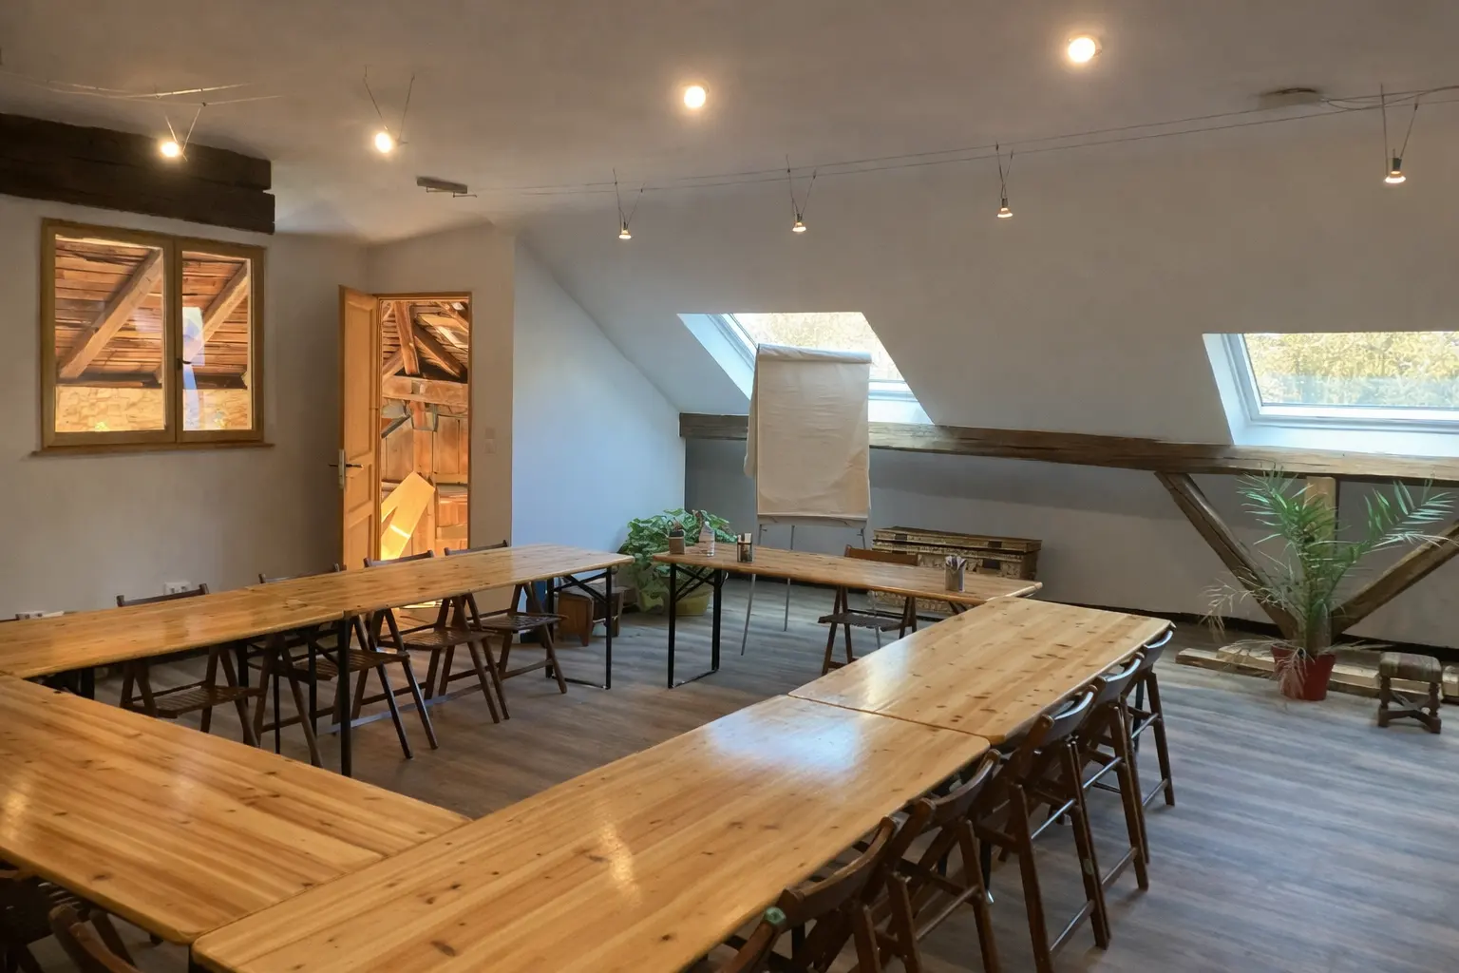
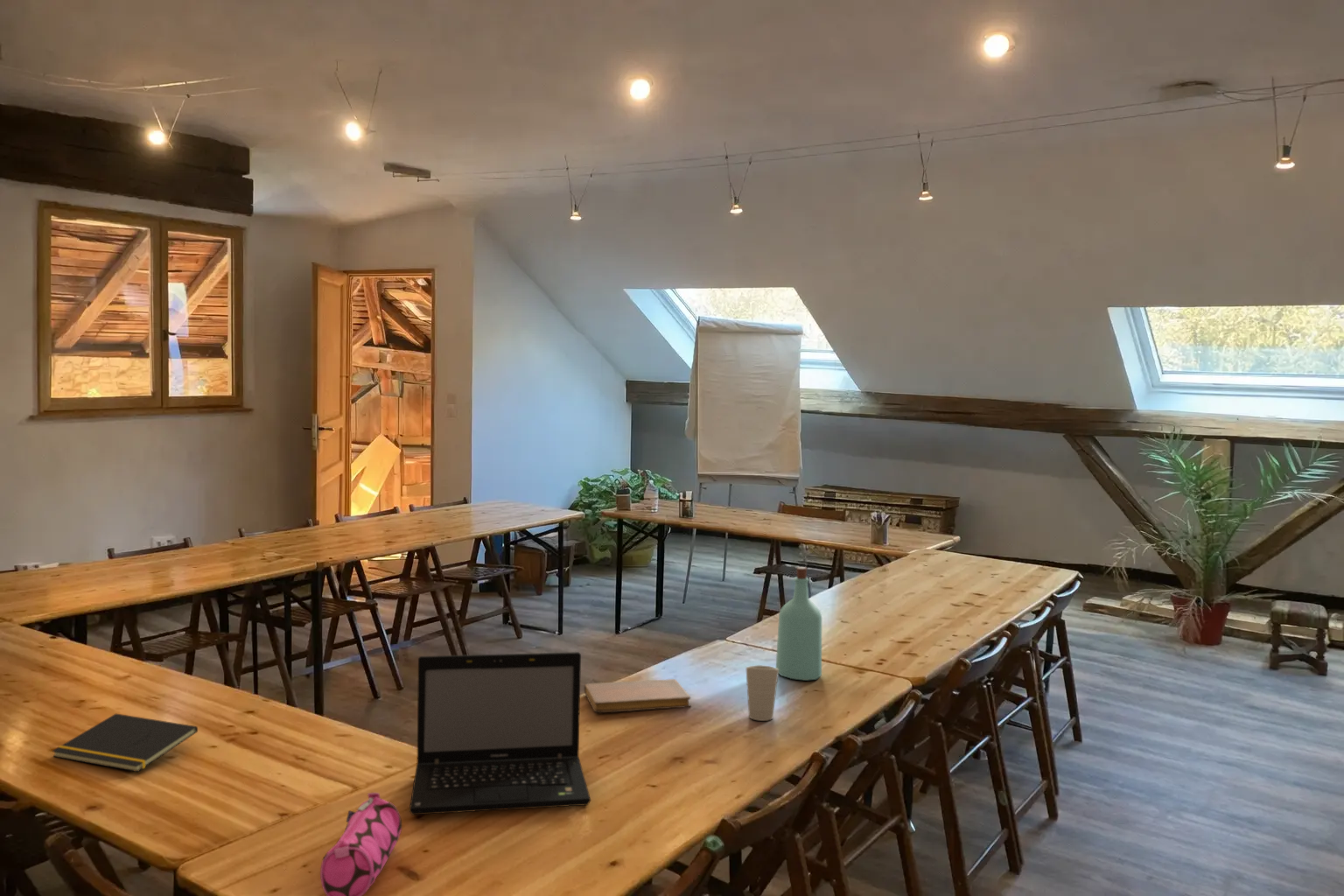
+ bottle [775,566,823,682]
+ notebook [584,678,692,713]
+ laptop [409,651,591,816]
+ pencil case [319,792,402,896]
+ notepad [52,713,199,773]
+ cup [745,664,780,722]
